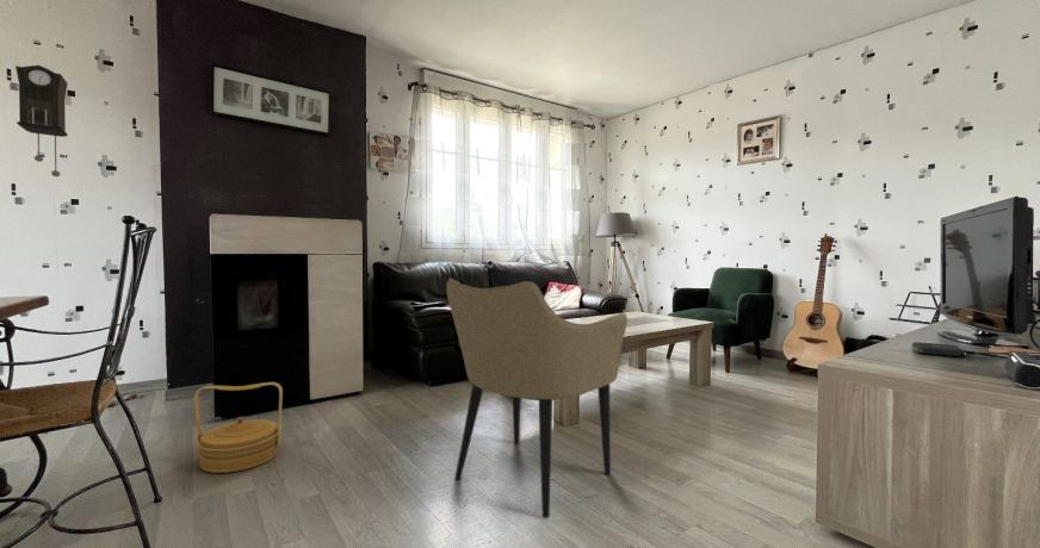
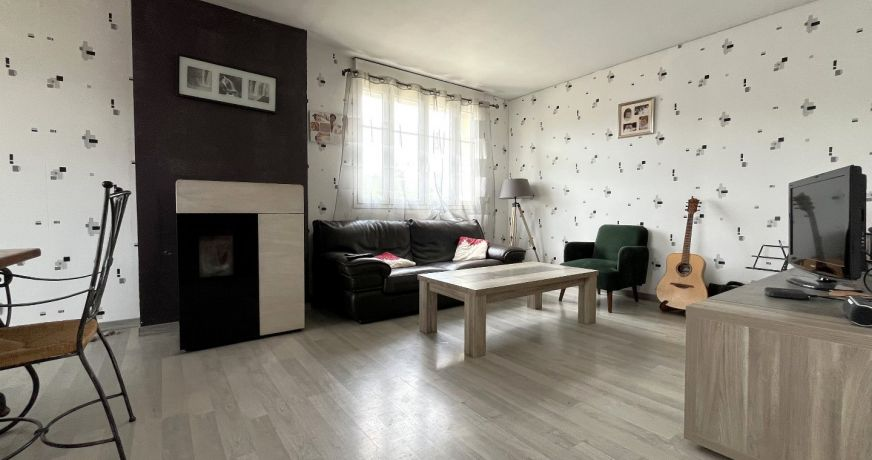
- armchair [445,278,629,519]
- basket [193,381,284,474]
- pendulum clock [14,64,69,178]
